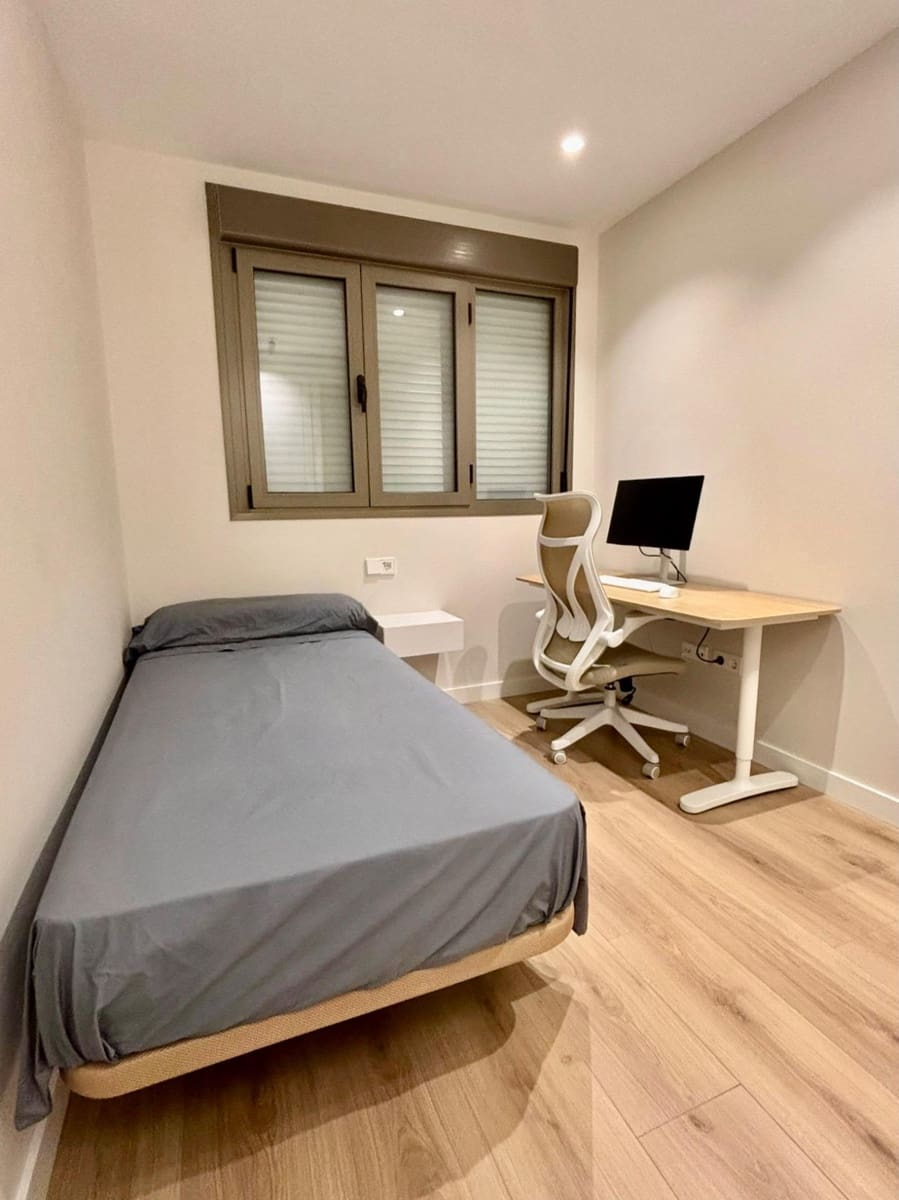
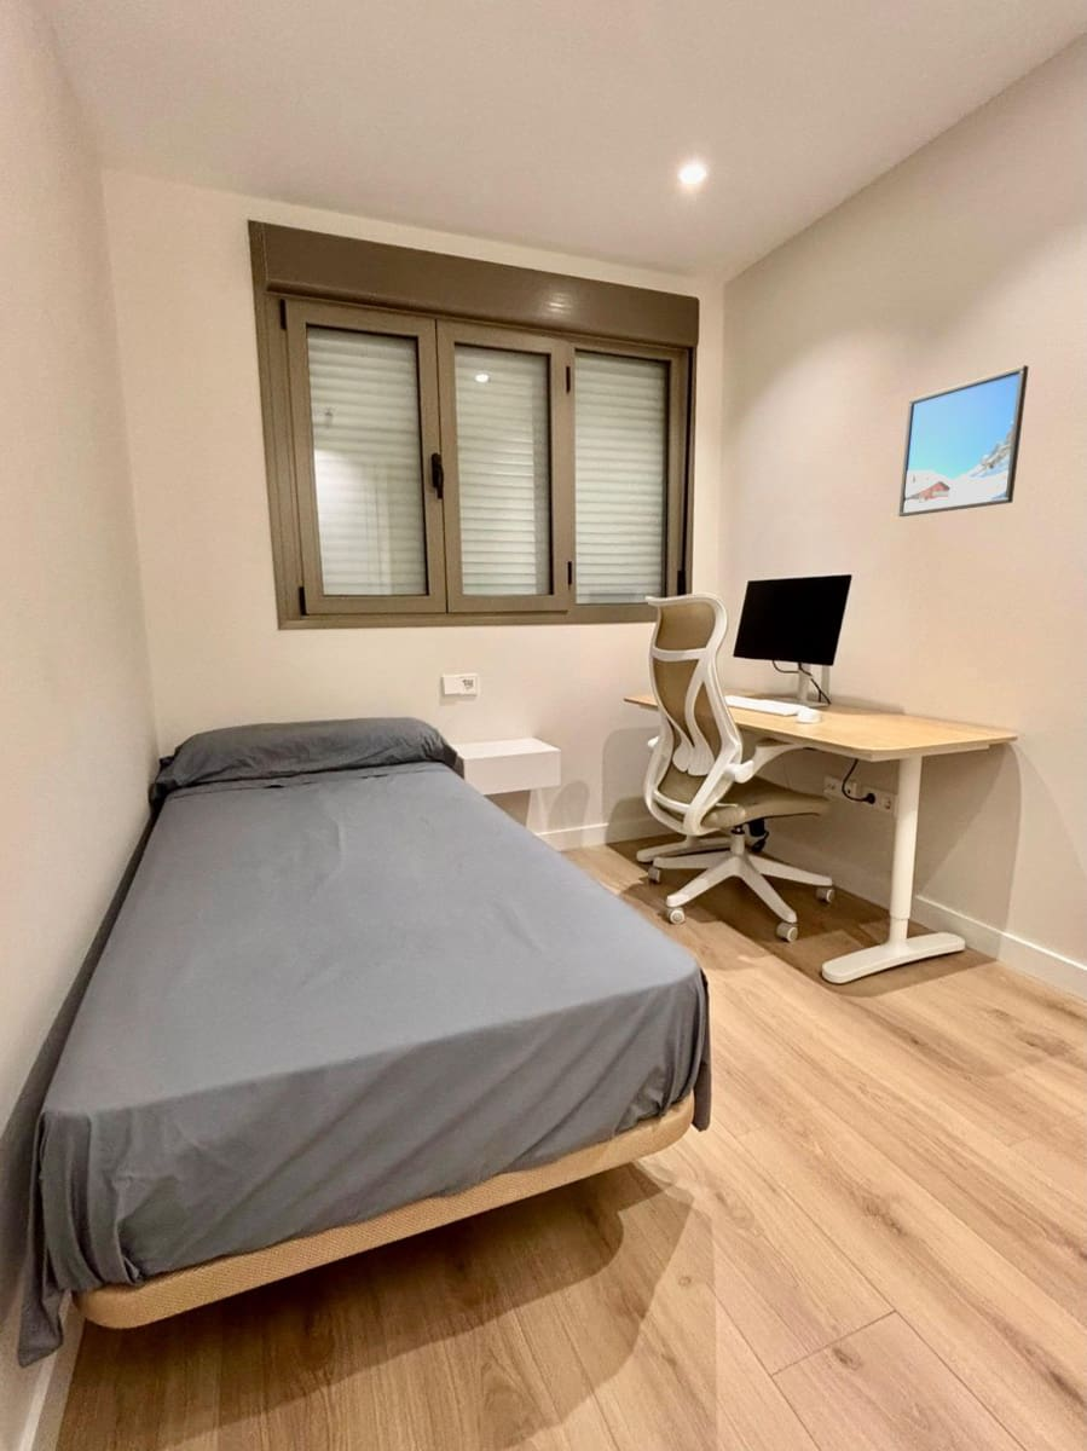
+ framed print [897,364,1030,518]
